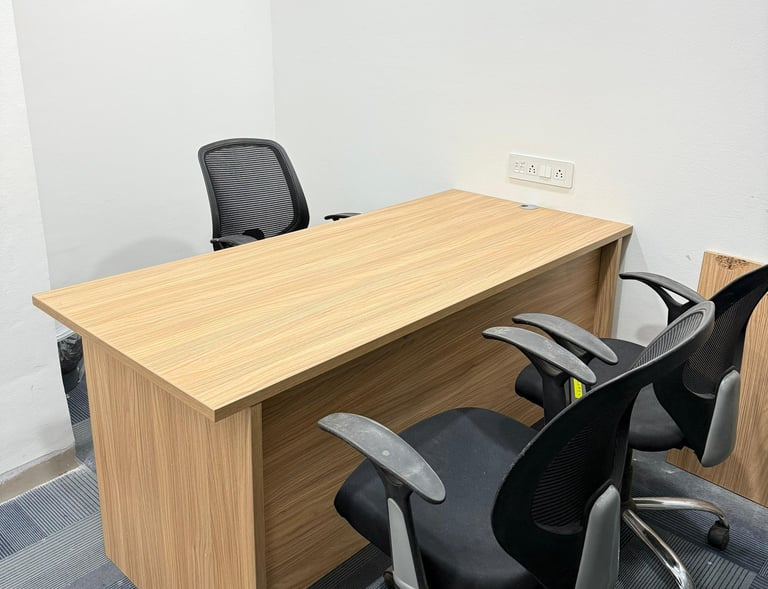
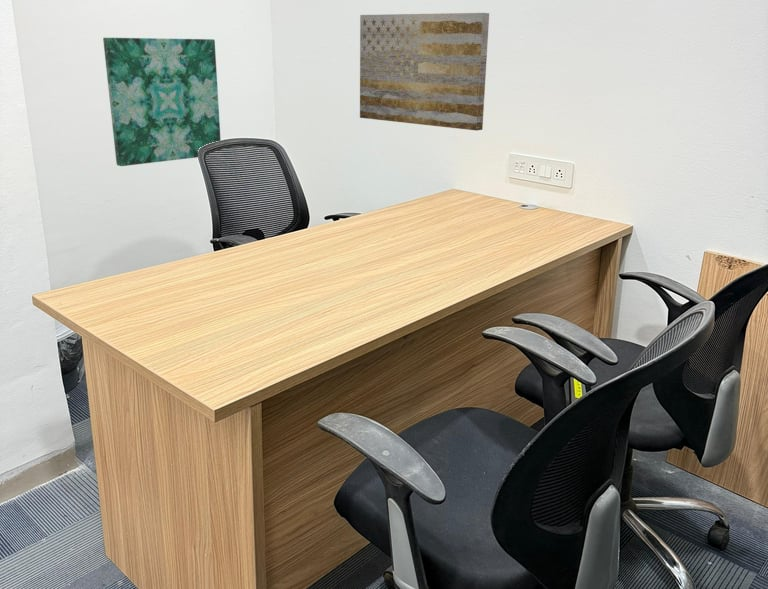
+ wall art [102,37,222,167]
+ wall art [359,12,490,132]
